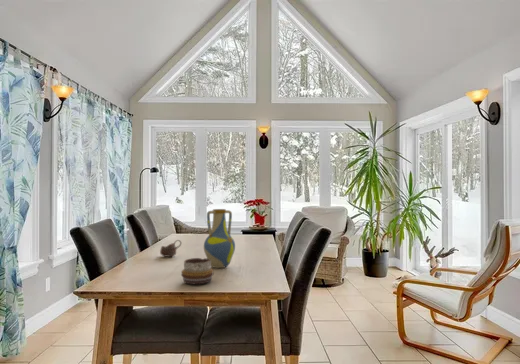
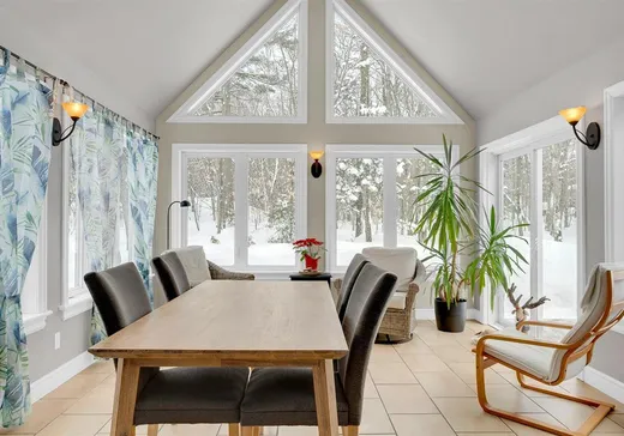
- vase [203,208,236,269]
- cup [159,239,182,258]
- decorative bowl [180,257,214,285]
